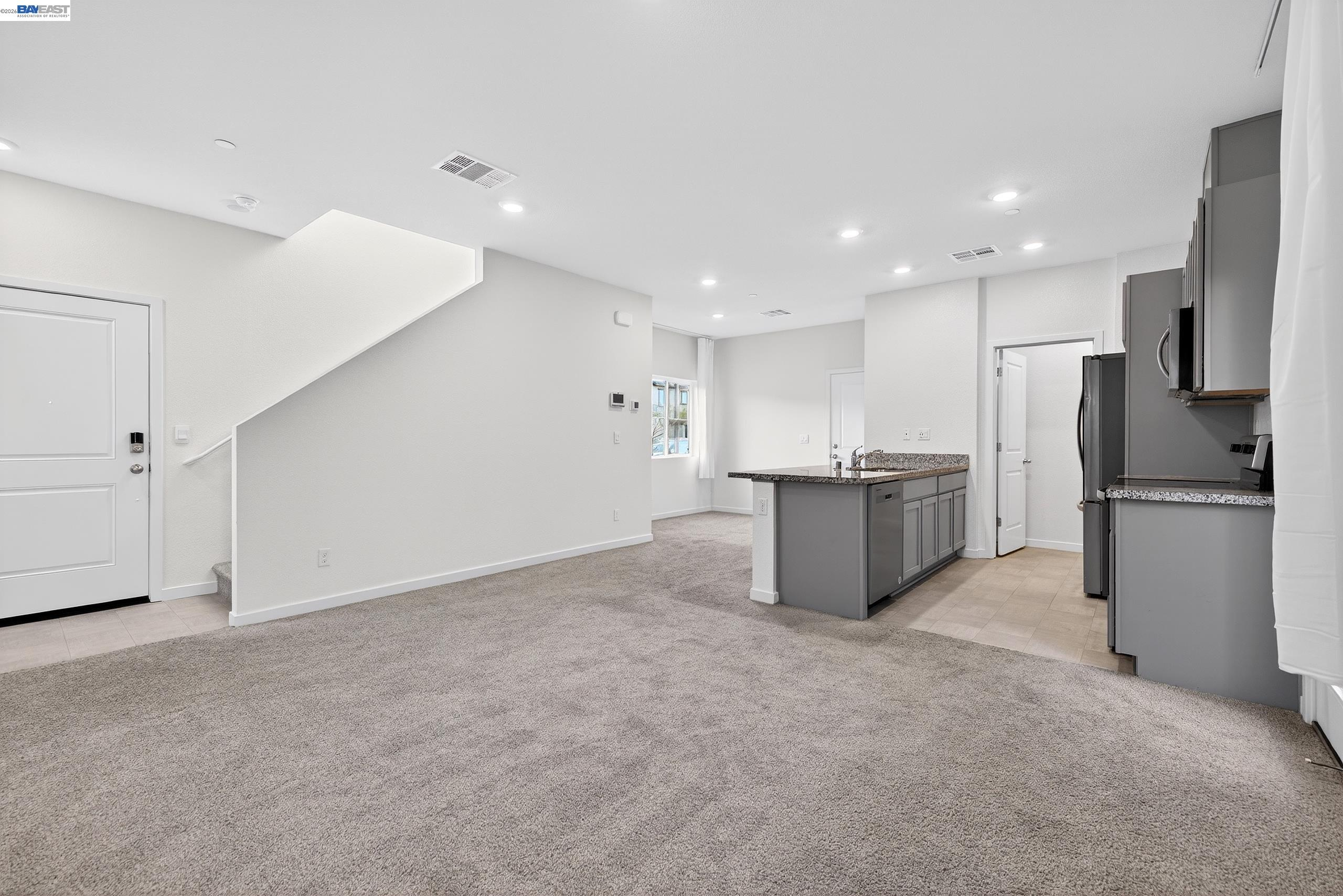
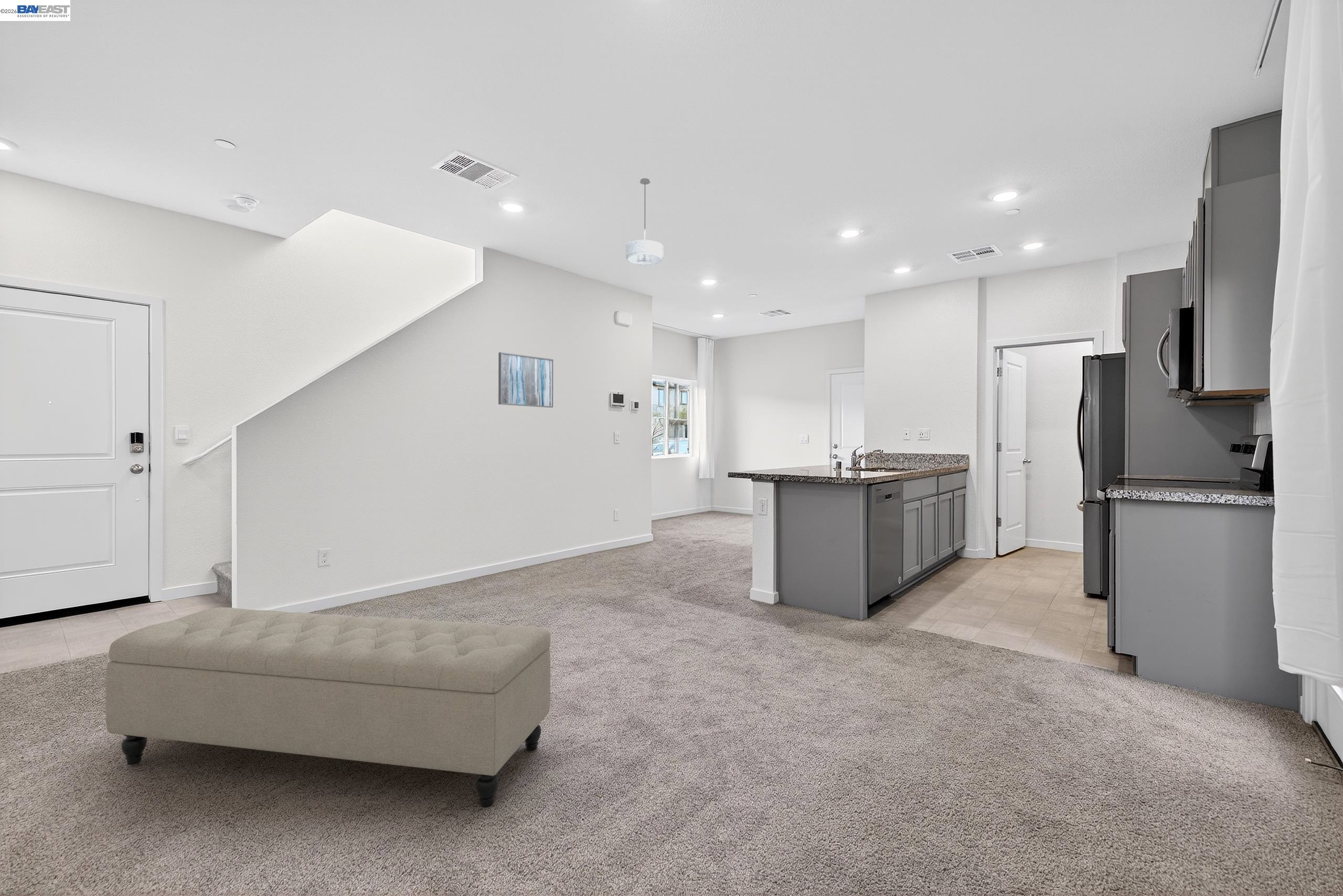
+ ceiling light fixture [625,178,664,265]
+ bench [105,607,551,808]
+ wall art [498,351,554,408]
